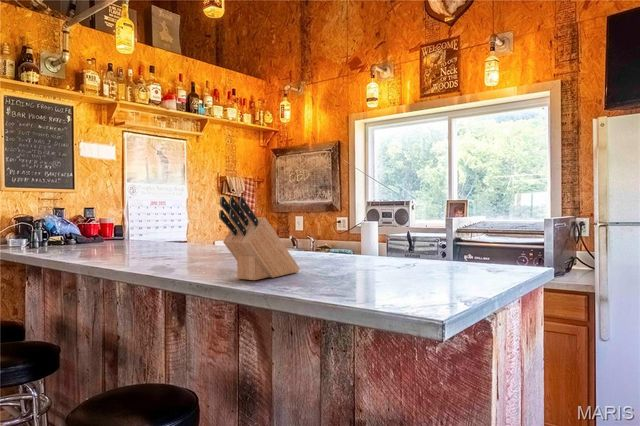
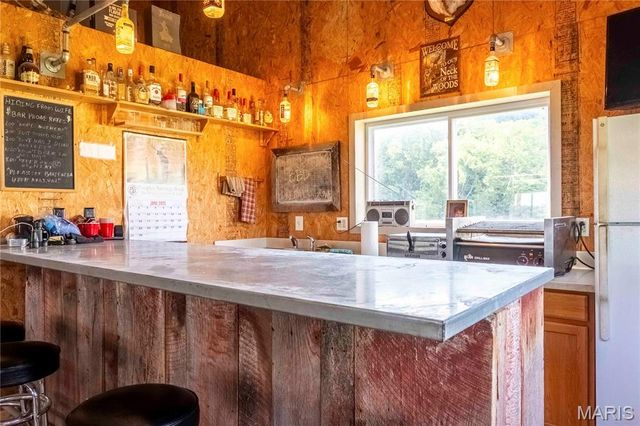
- knife block [218,196,301,281]
